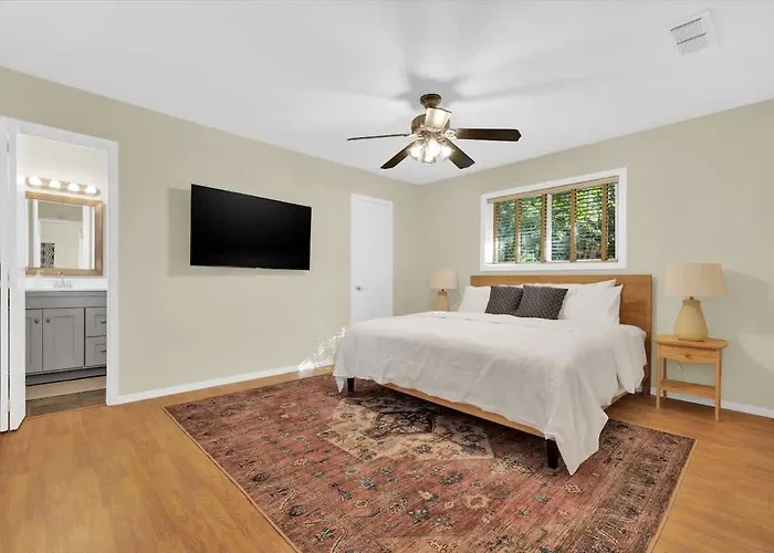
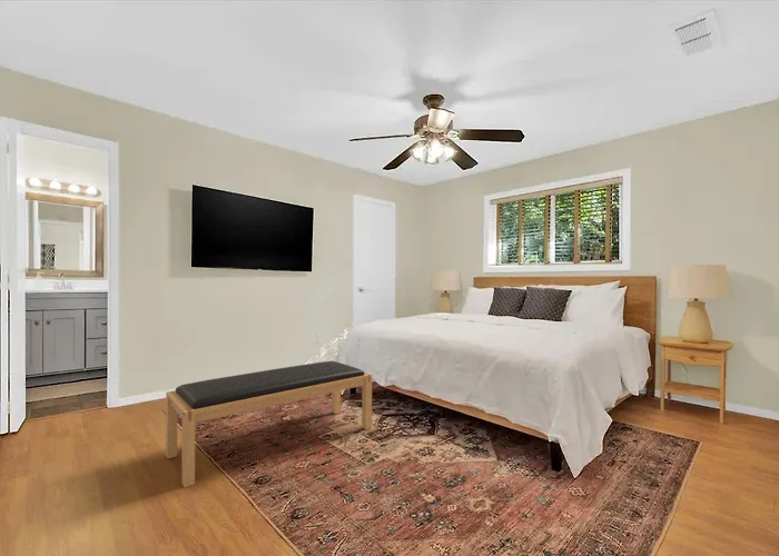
+ bench [165,360,373,488]
